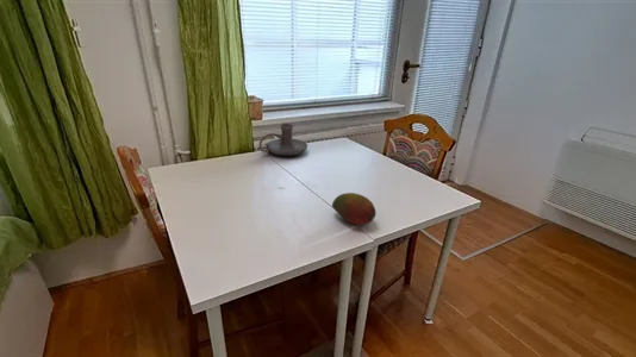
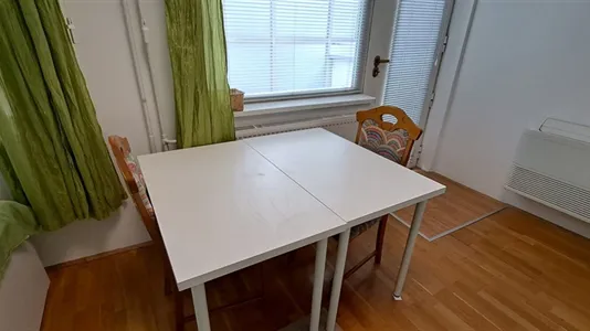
- fruit [331,192,378,226]
- candle holder [258,123,308,156]
